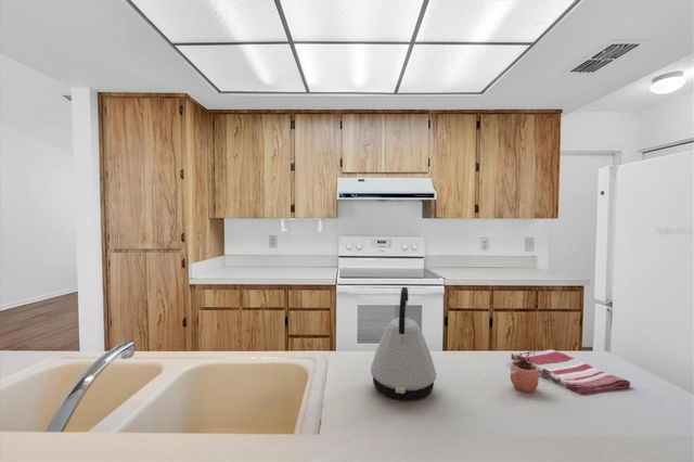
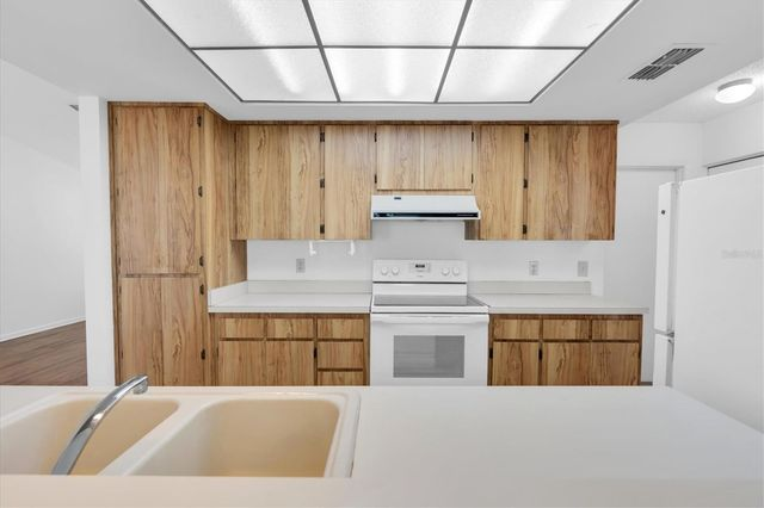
- cocoa [509,339,540,394]
- kettle [370,286,437,402]
- dish towel [510,348,631,395]
